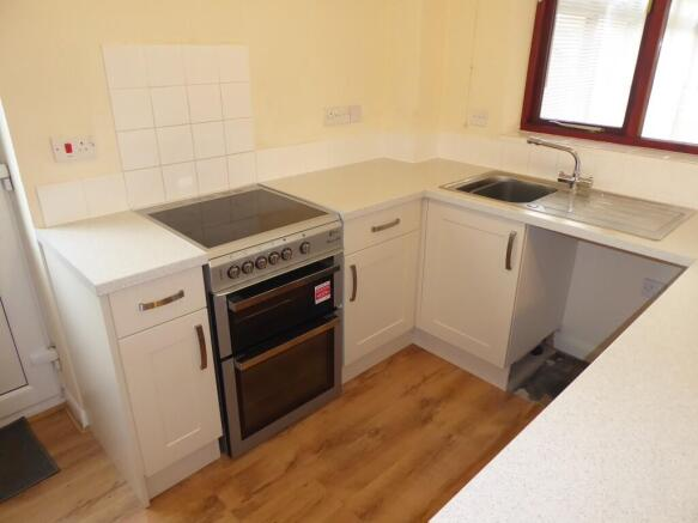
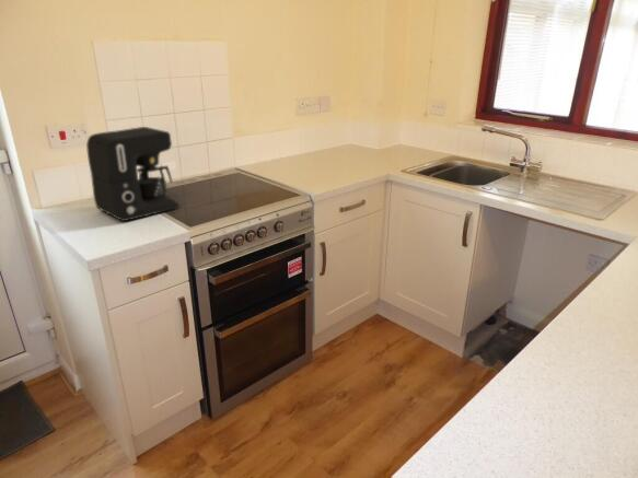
+ coffee maker [85,126,179,222]
